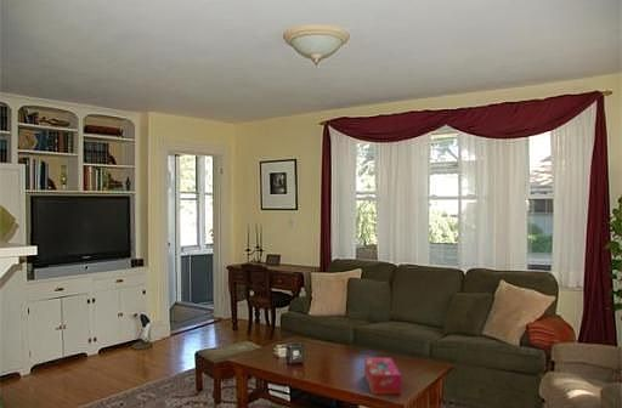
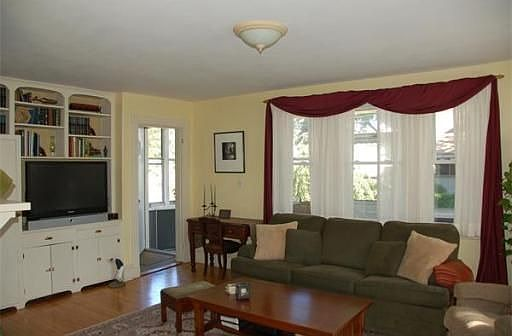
- tissue box [363,357,402,396]
